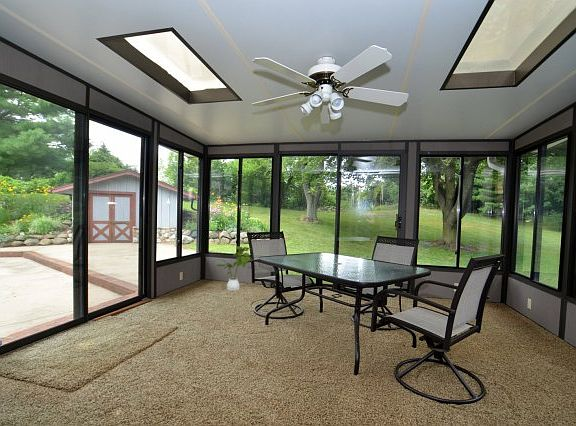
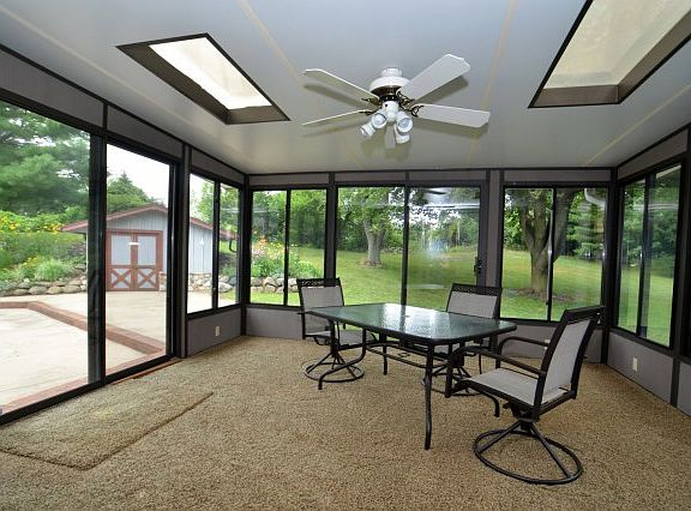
- house plant [212,245,251,291]
